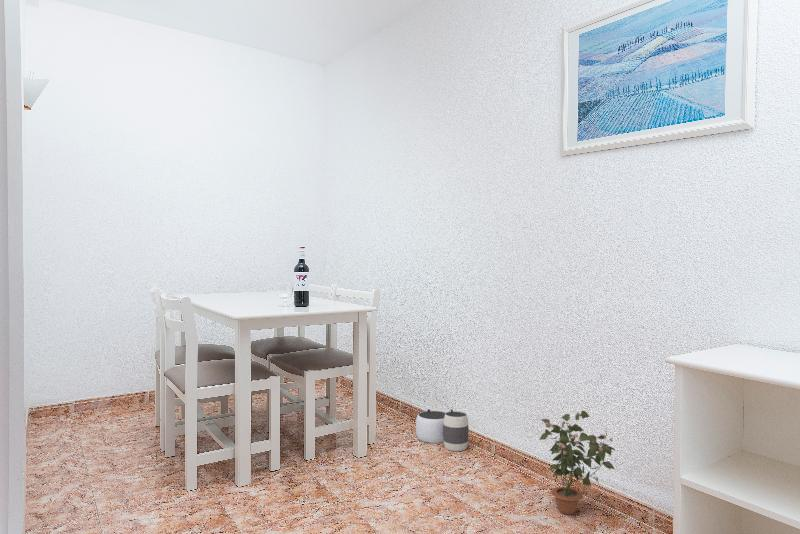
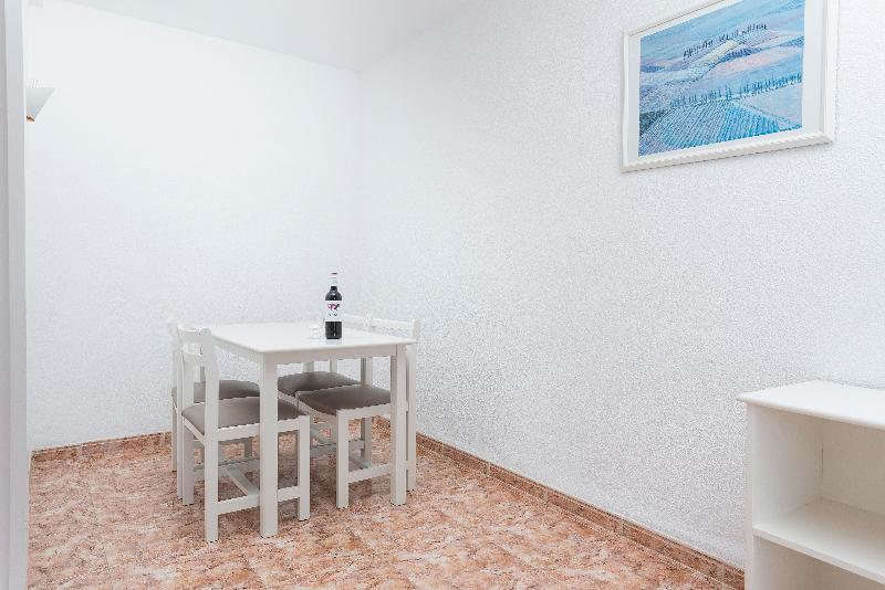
- waste basket [415,408,470,452]
- potted plant [538,410,617,516]
